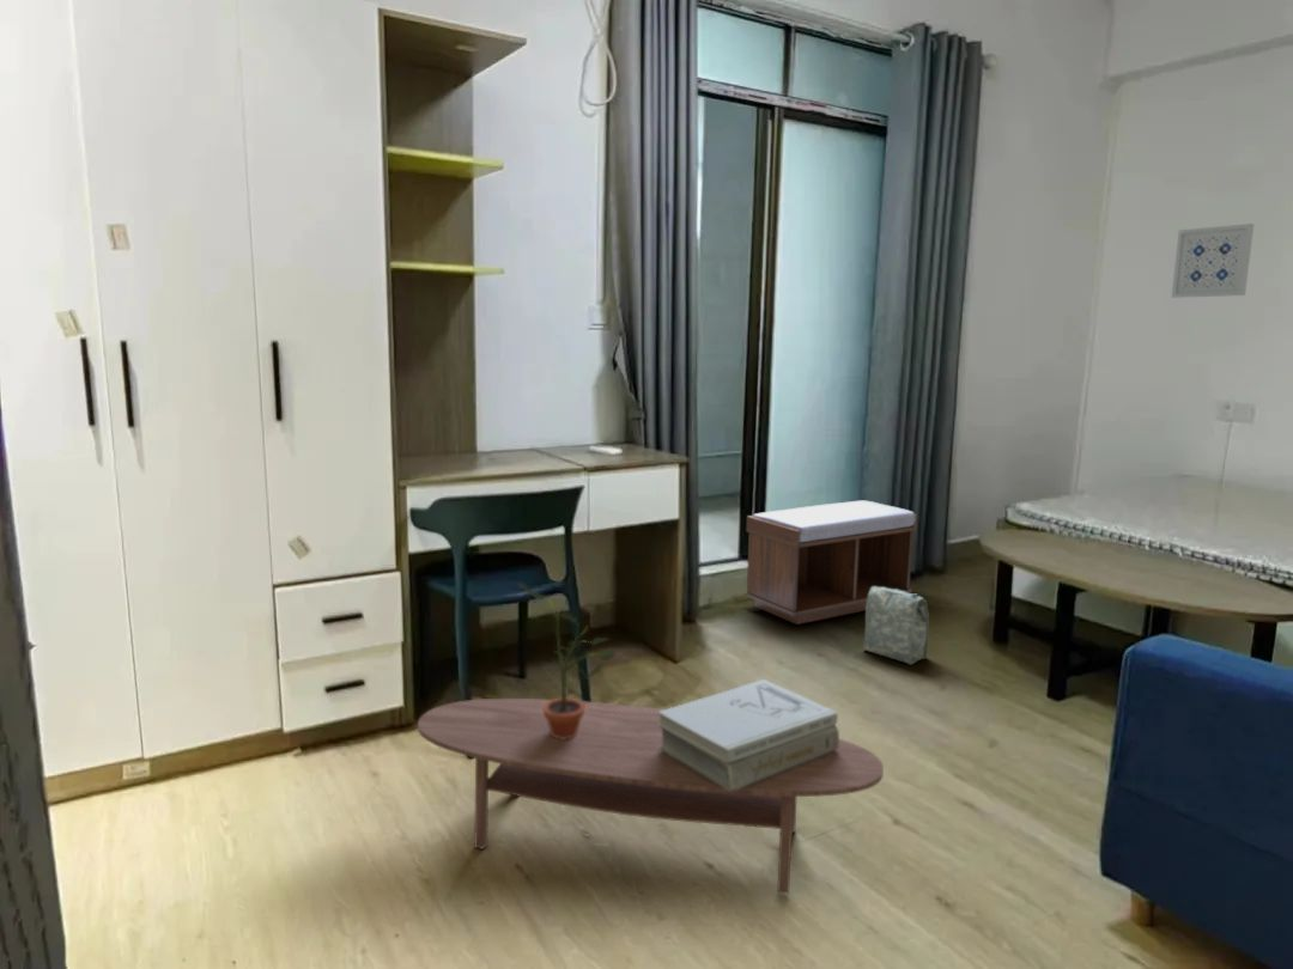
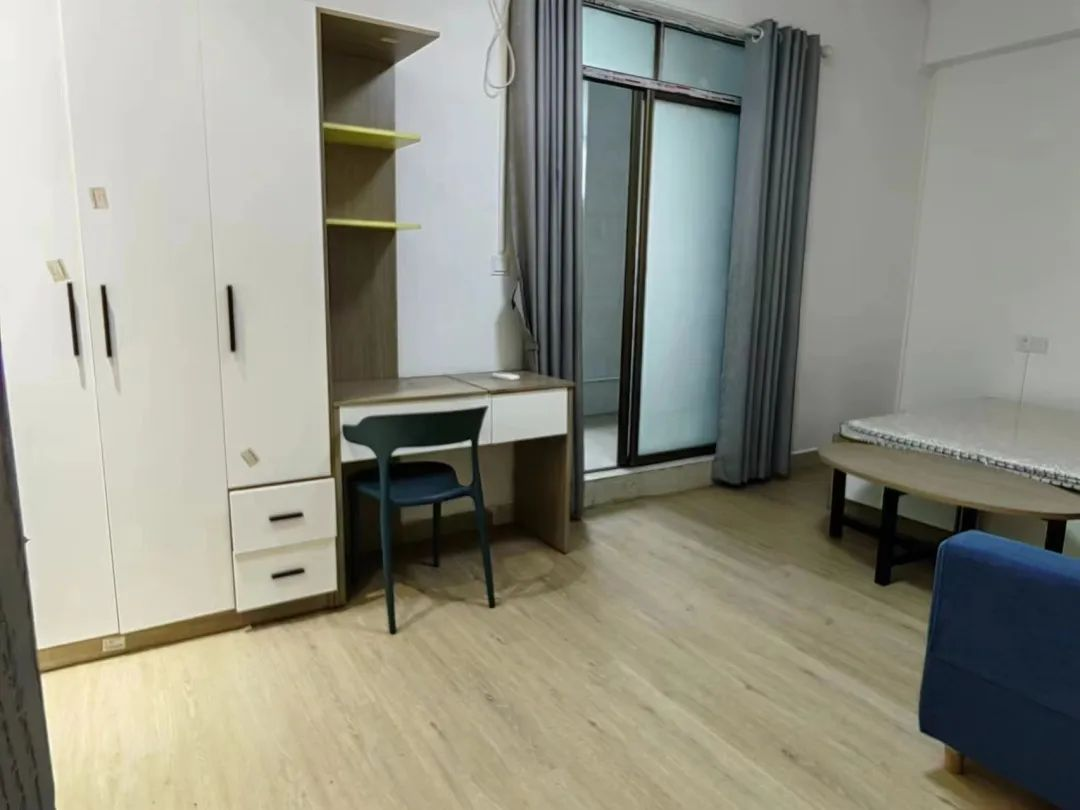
- coffee table [417,697,885,895]
- wall art [1170,223,1255,299]
- bench [743,499,918,626]
- books [658,678,840,791]
- bag [862,586,930,666]
- potted plant [516,581,617,739]
